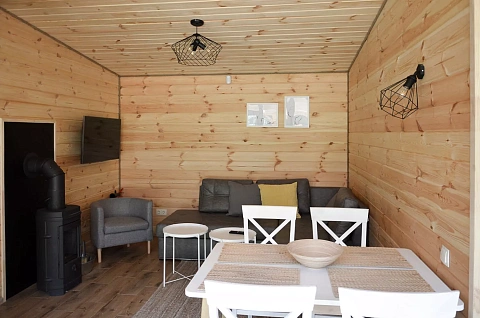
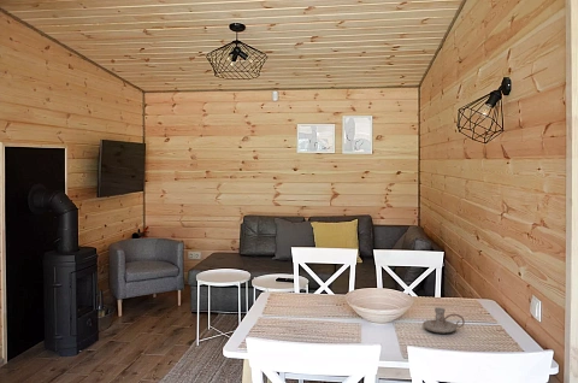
+ candle holder [421,307,466,334]
